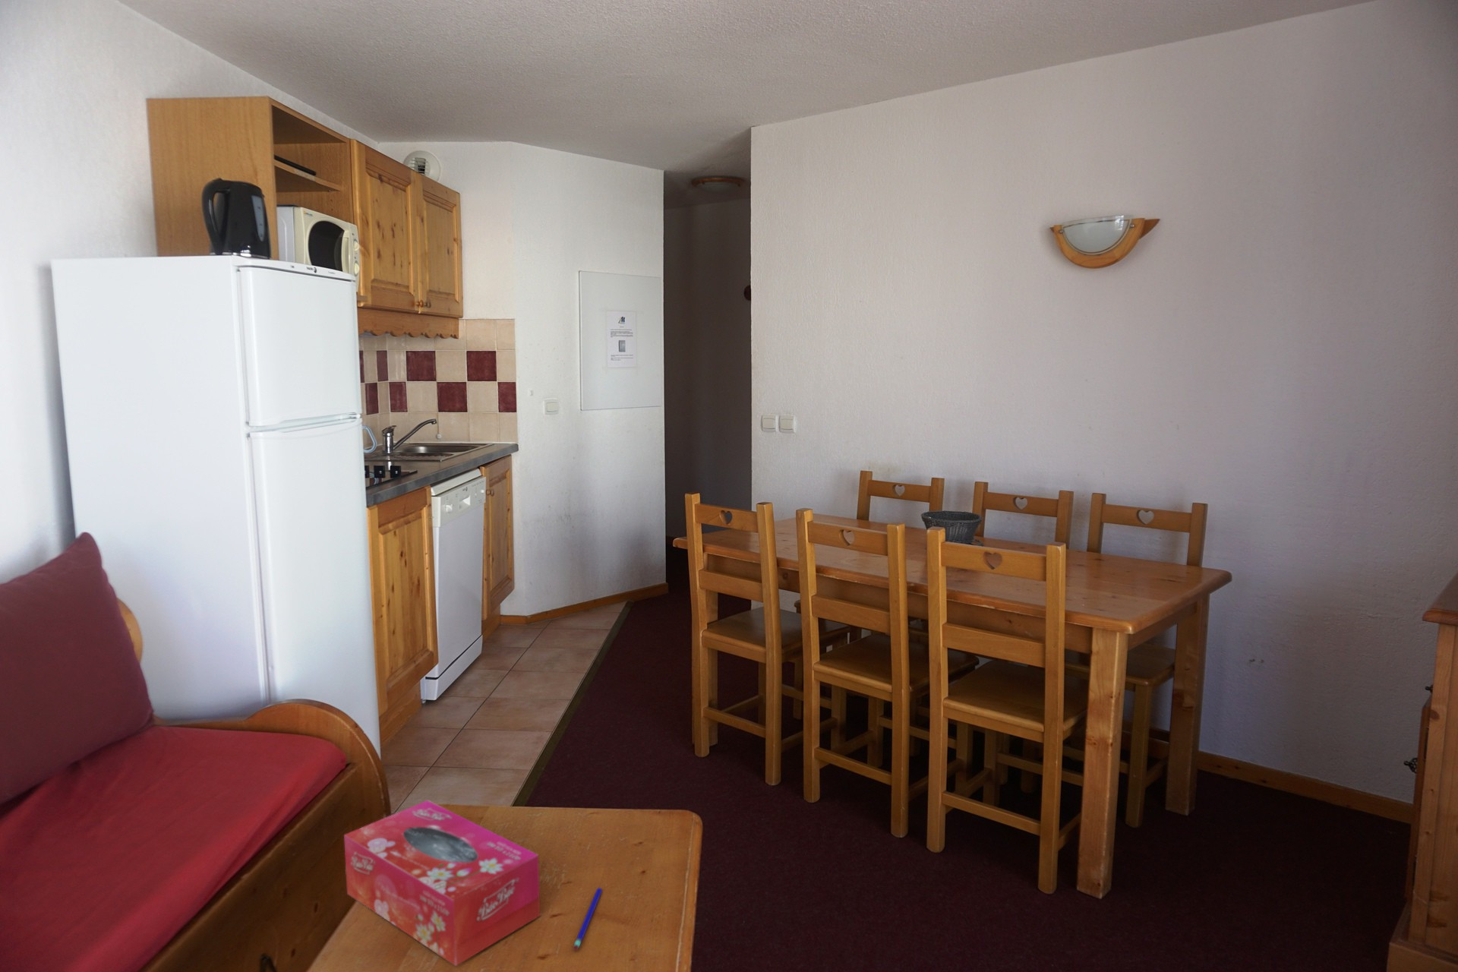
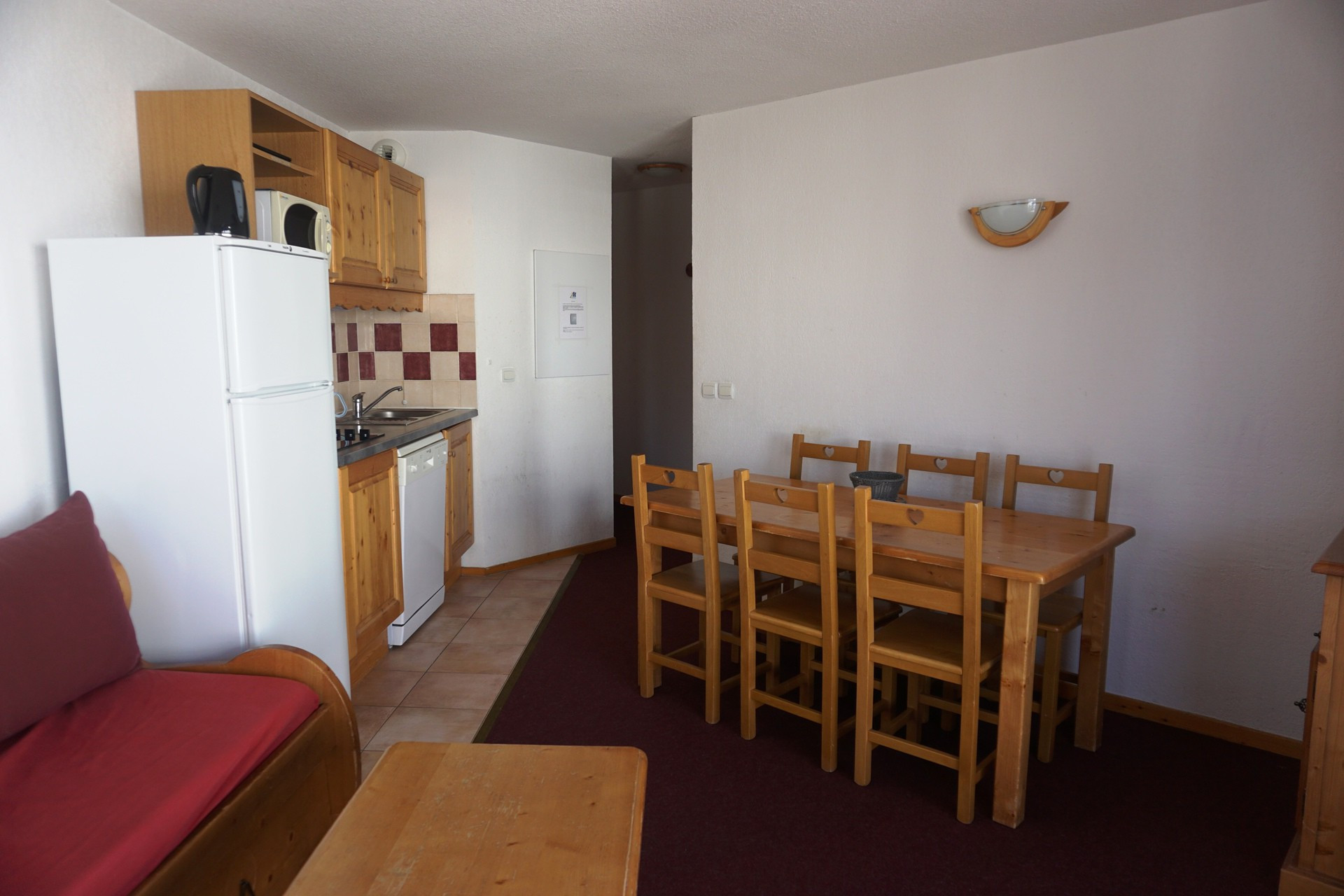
- tissue box [343,800,540,967]
- pen [573,887,603,951]
